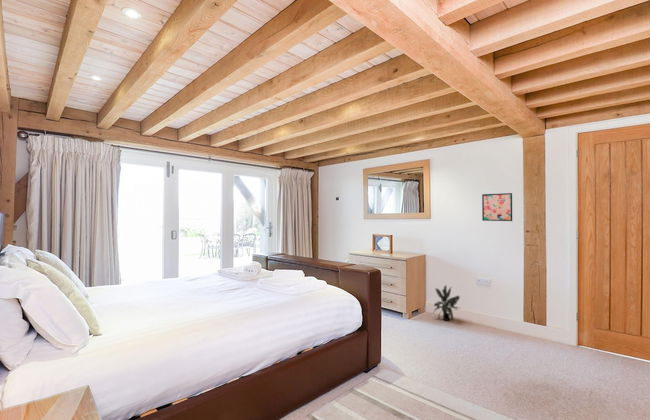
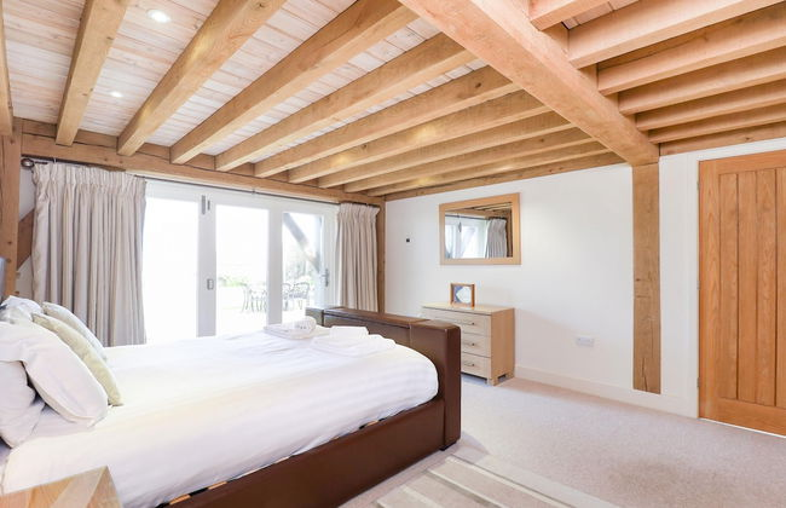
- potted plant [433,284,461,322]
- wall art [481,192,513,222]
